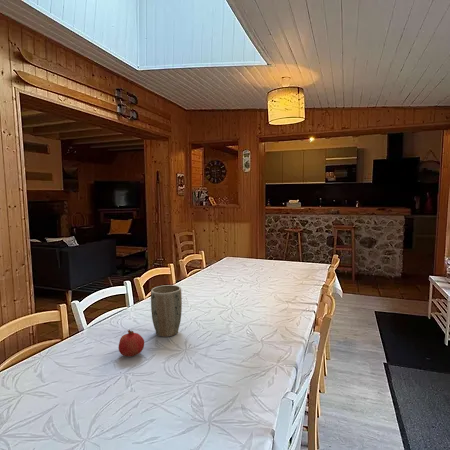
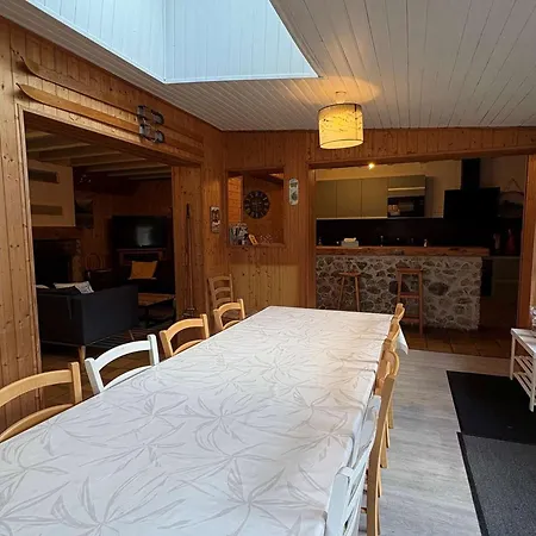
- plant pot [150,284,183,338]
- fruit [118,329,145,358]
